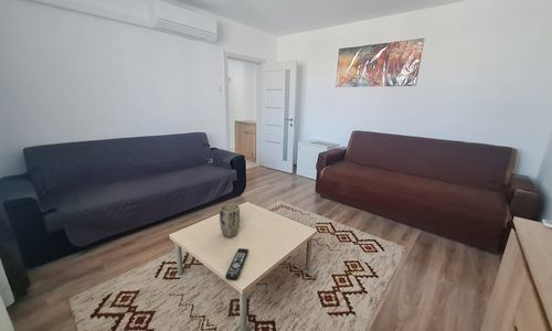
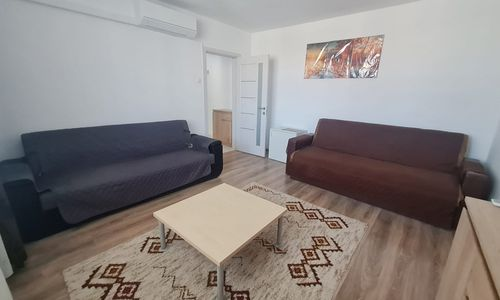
- plant pot [219,203,241,238]
- remote control [224,247,250,281]
